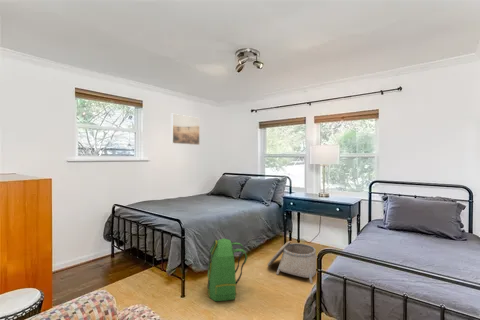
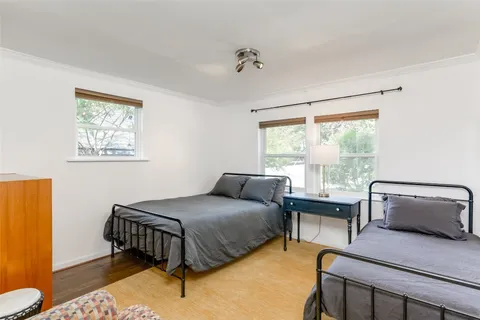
- basket [266,240,318,284]
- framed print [170,113,201,146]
- backpack [206,237,248,302]
